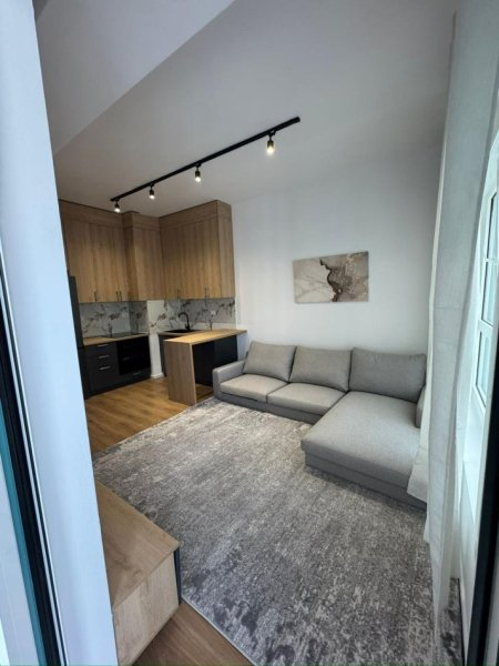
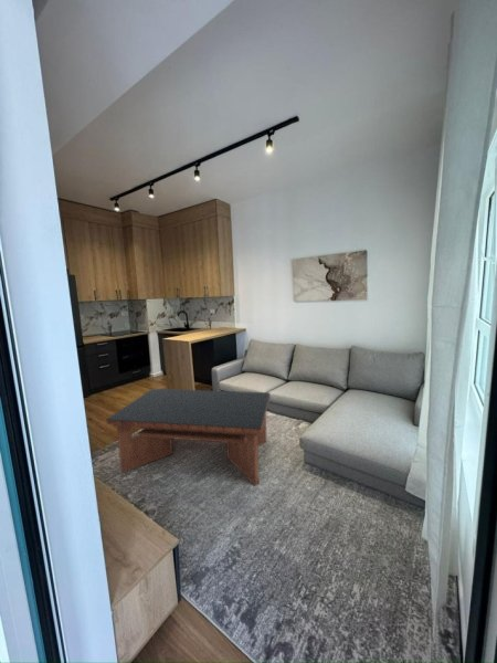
+ coffee table [105,388,272,487]
